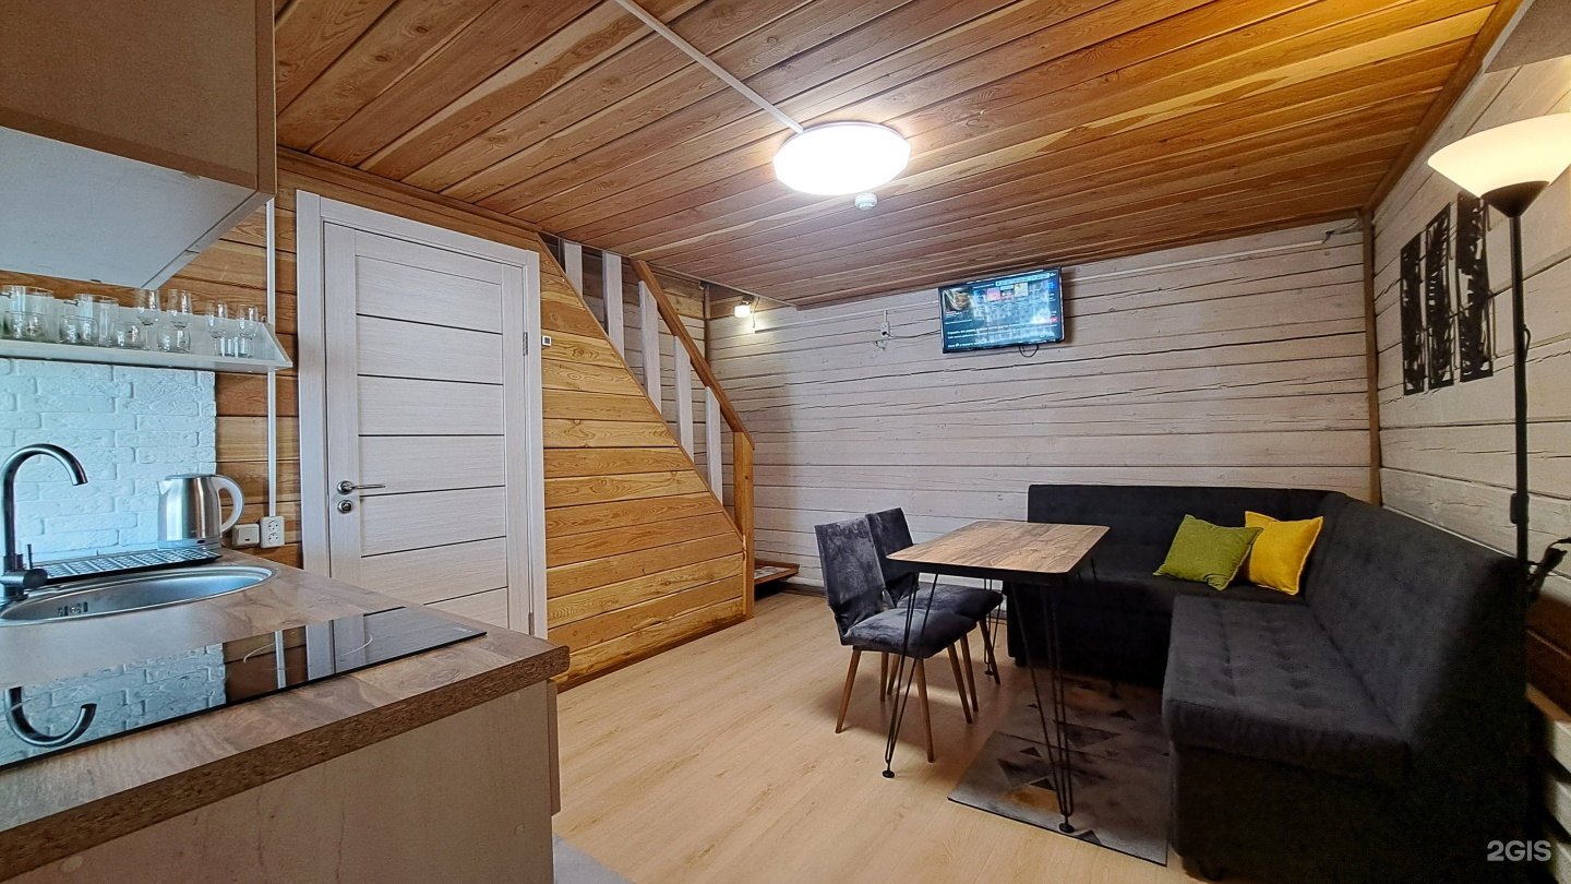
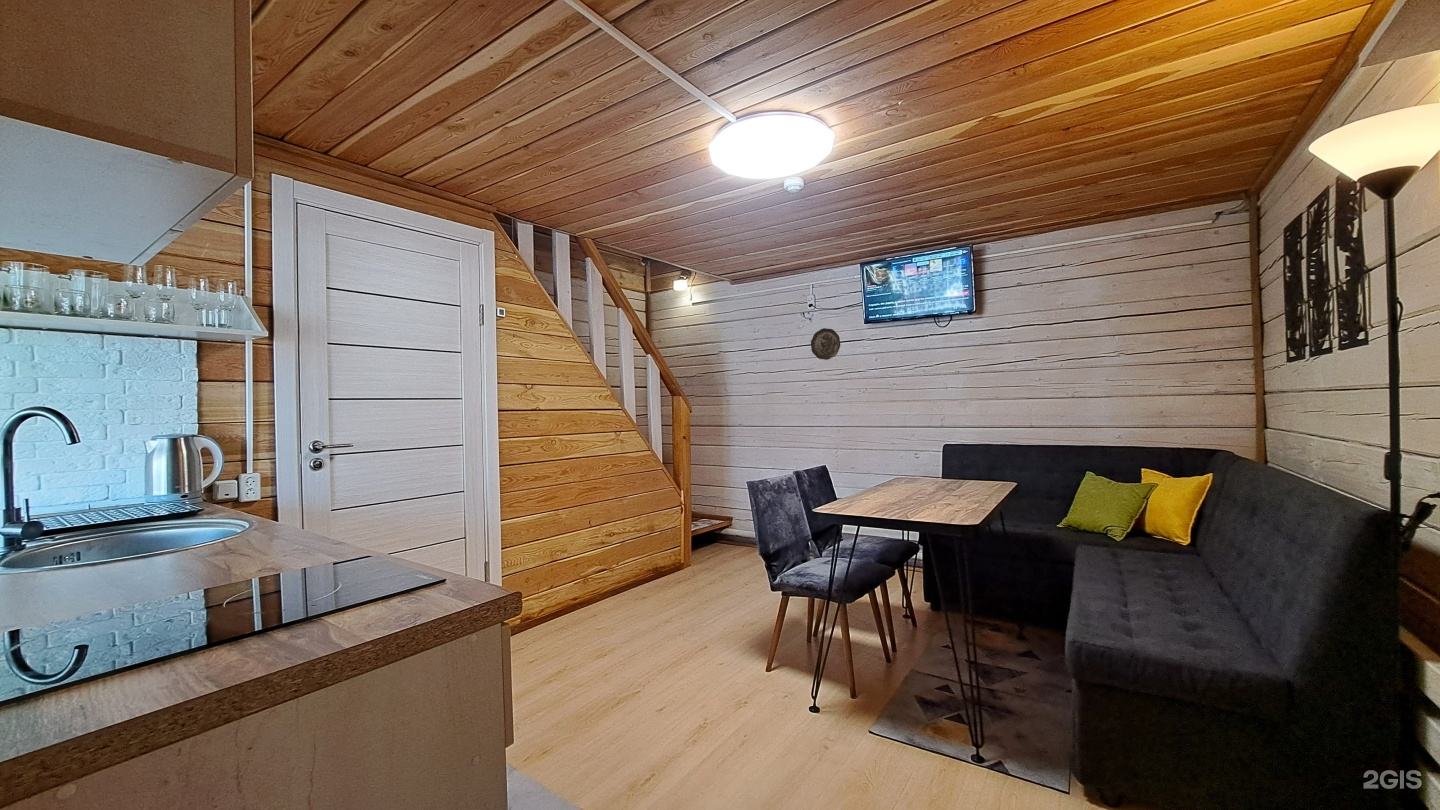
+ decorative plate [810,327,841,361]
